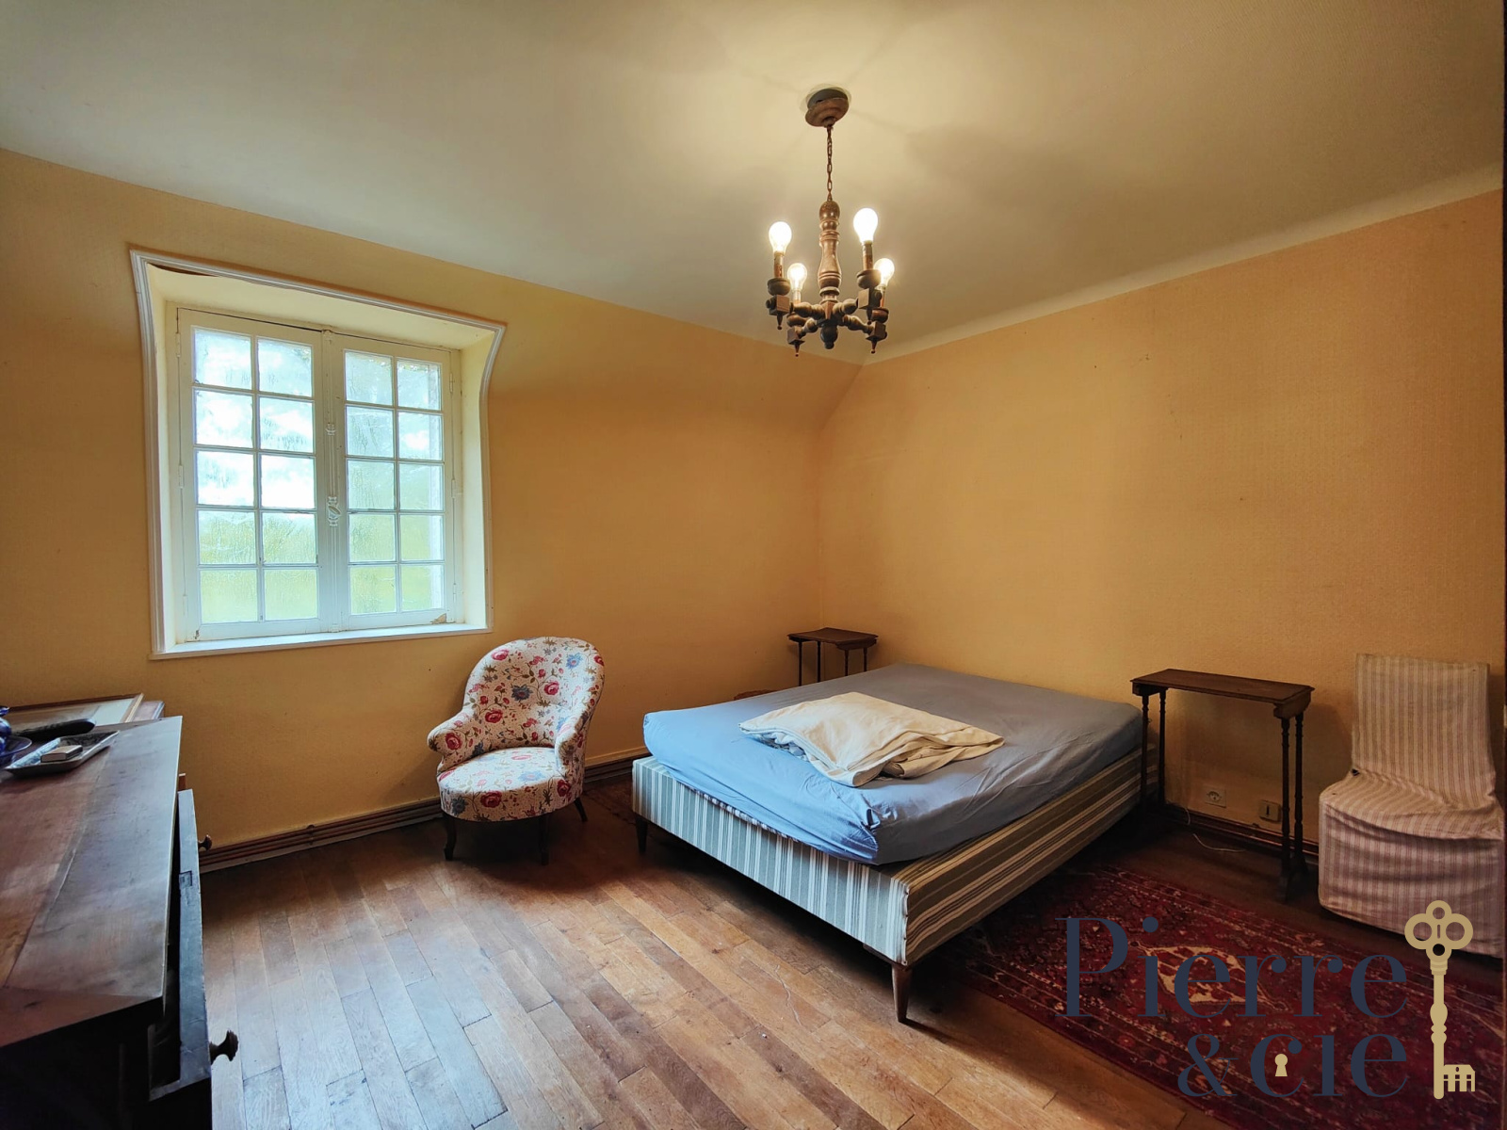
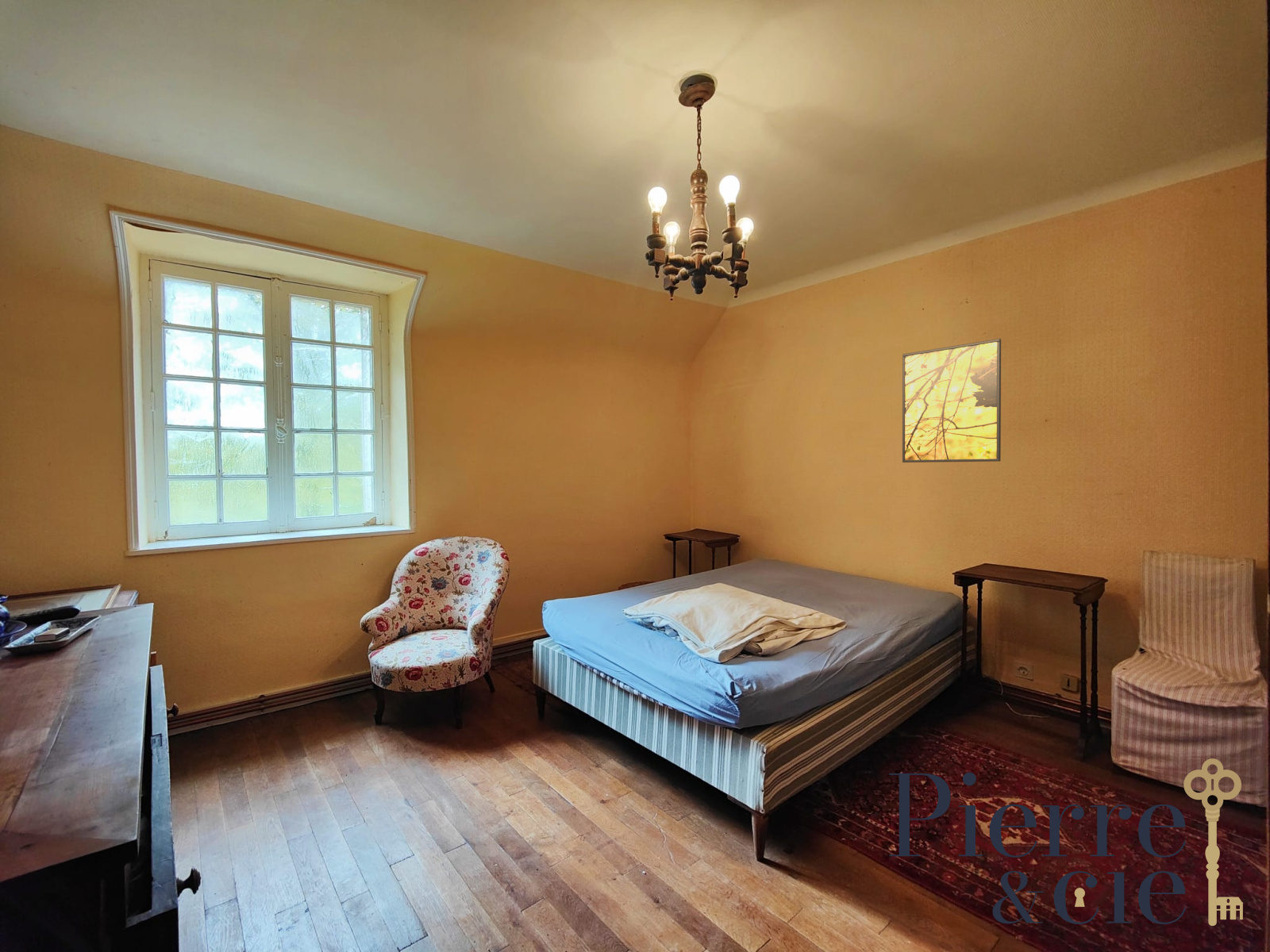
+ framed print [902,338,1002,463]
